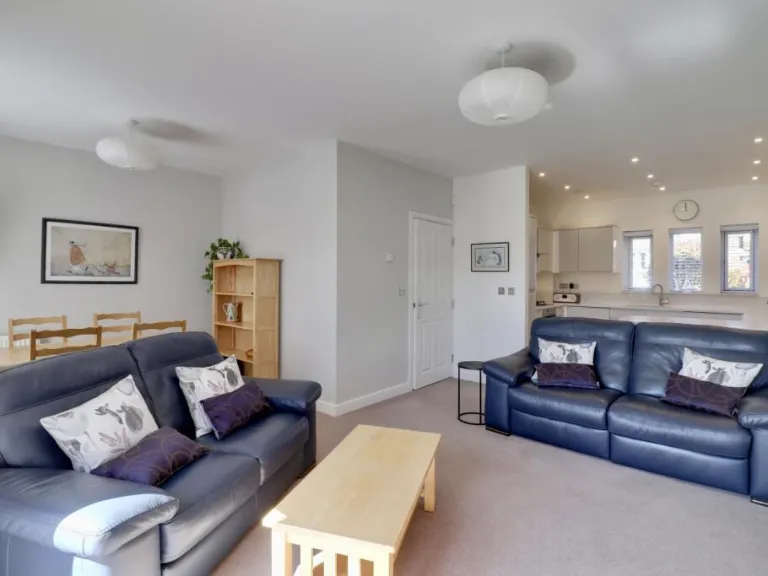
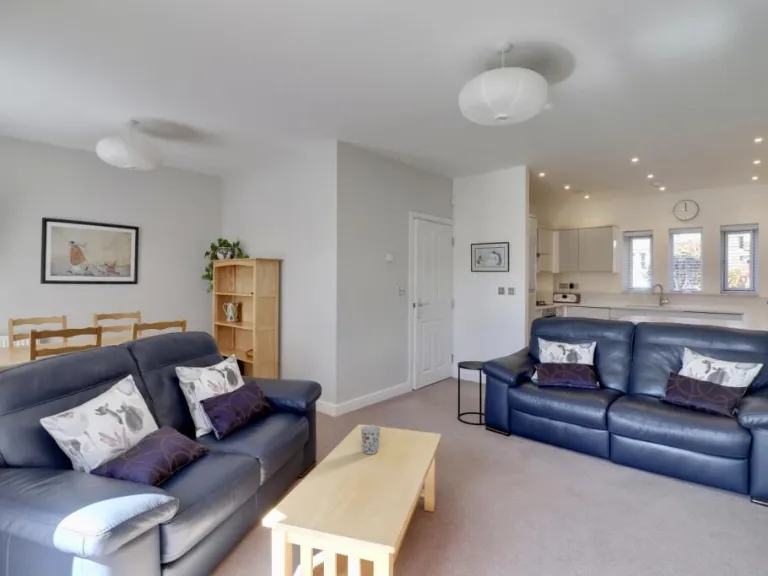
+ cup [360,424,382,455]
